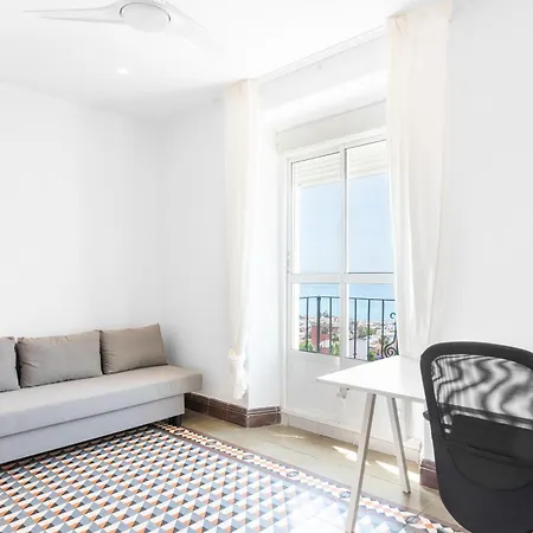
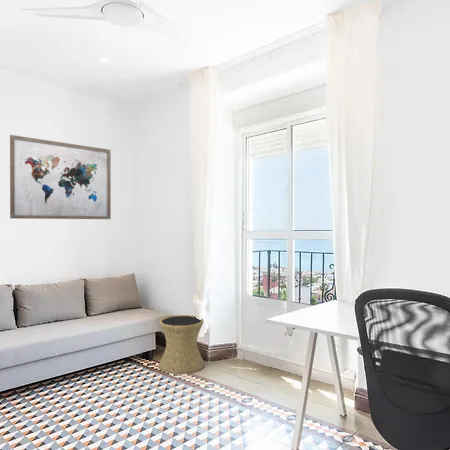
+ wall art [9,134,112,220]
+ side table [158,314,205,375]
